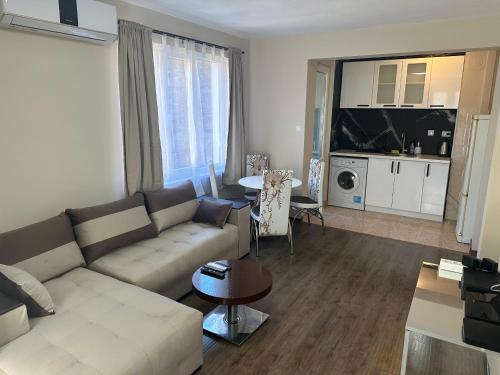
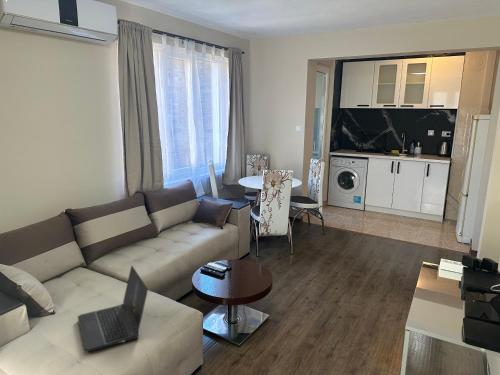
+ laptop computer [77,265,149,353]
